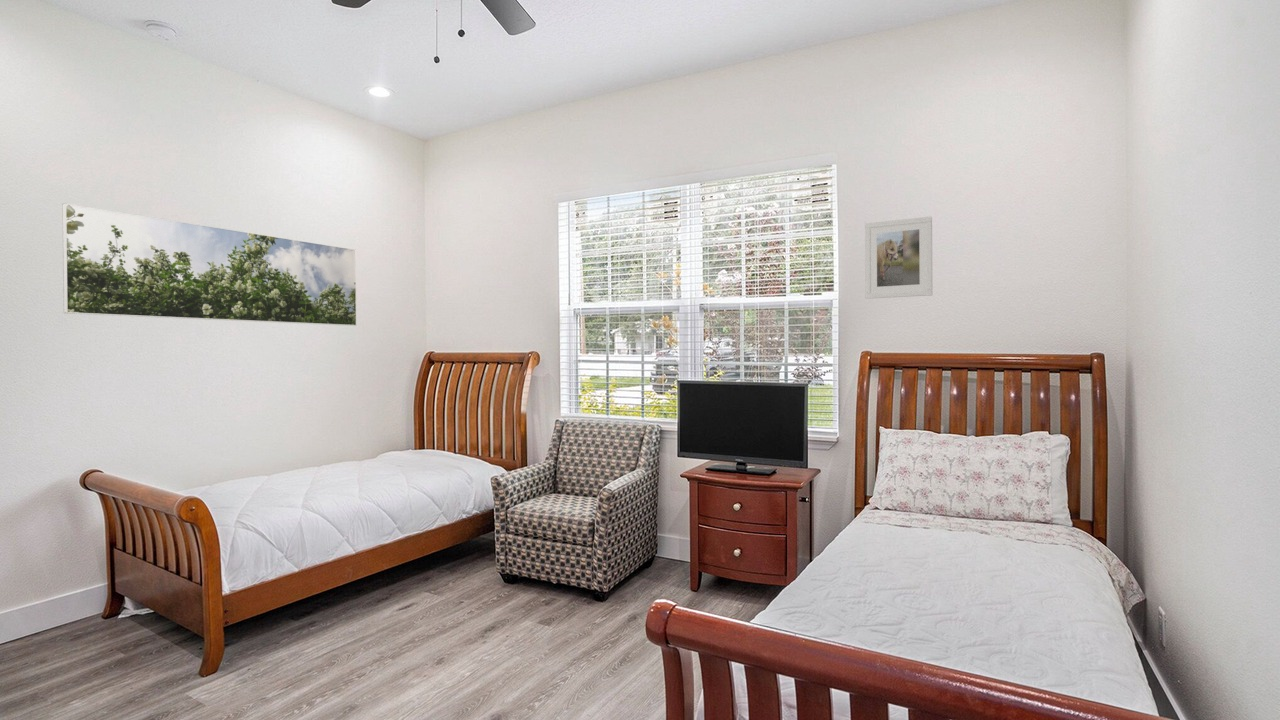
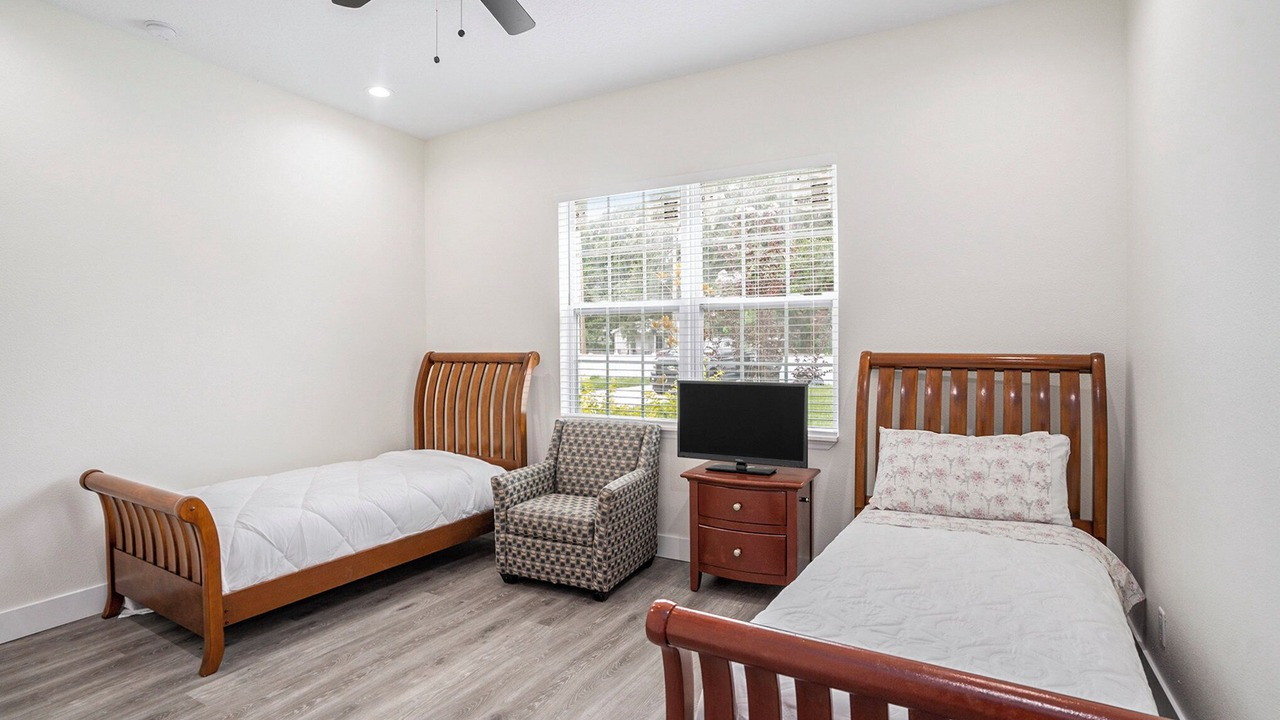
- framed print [864,216,933,300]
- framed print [61,202,357,327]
